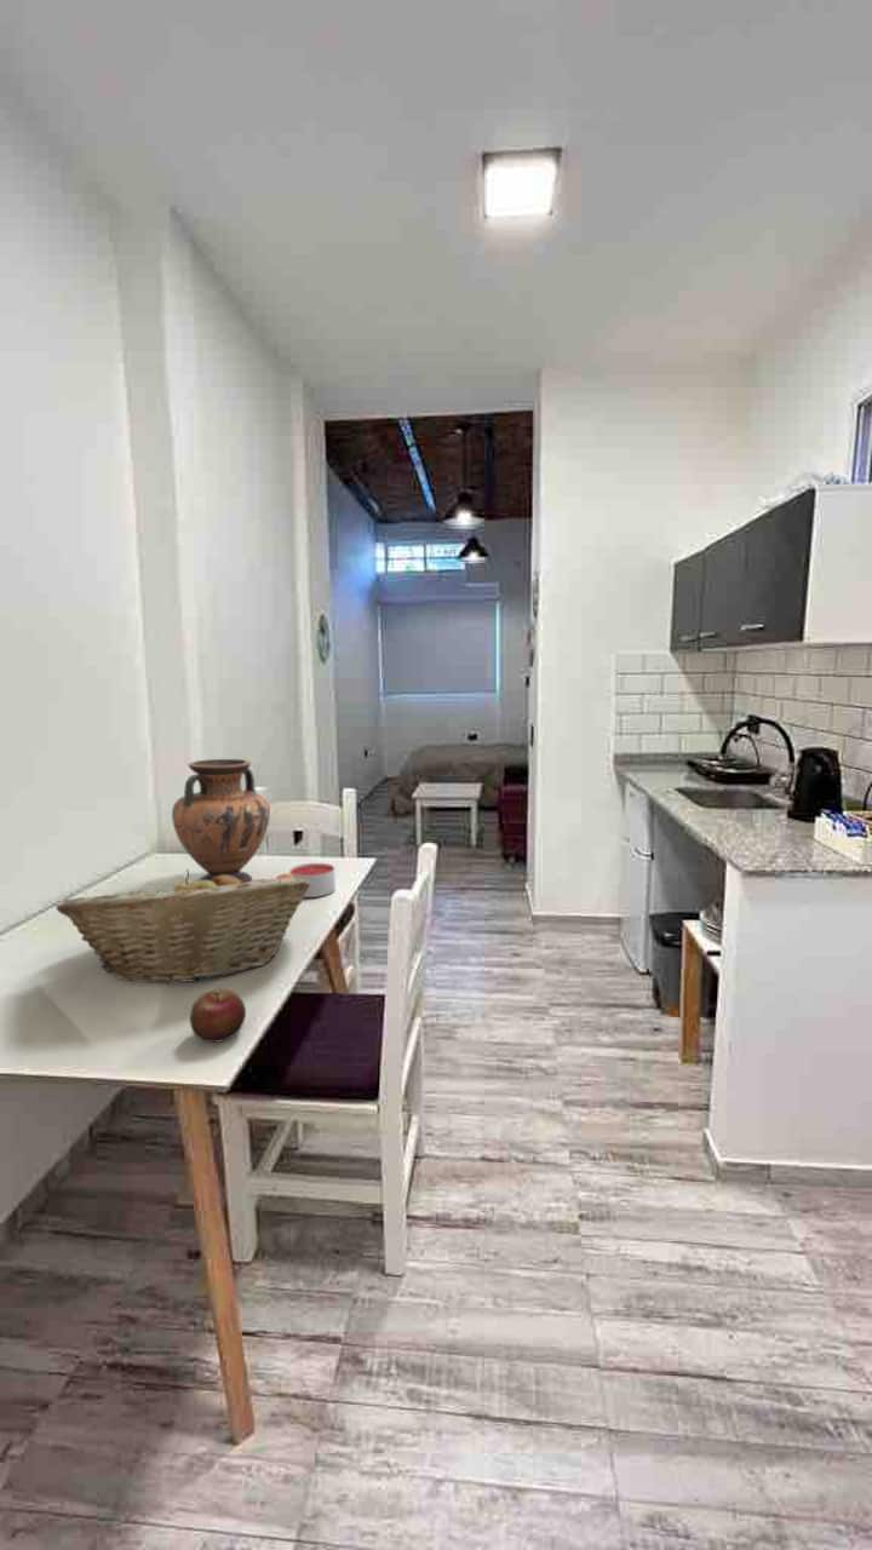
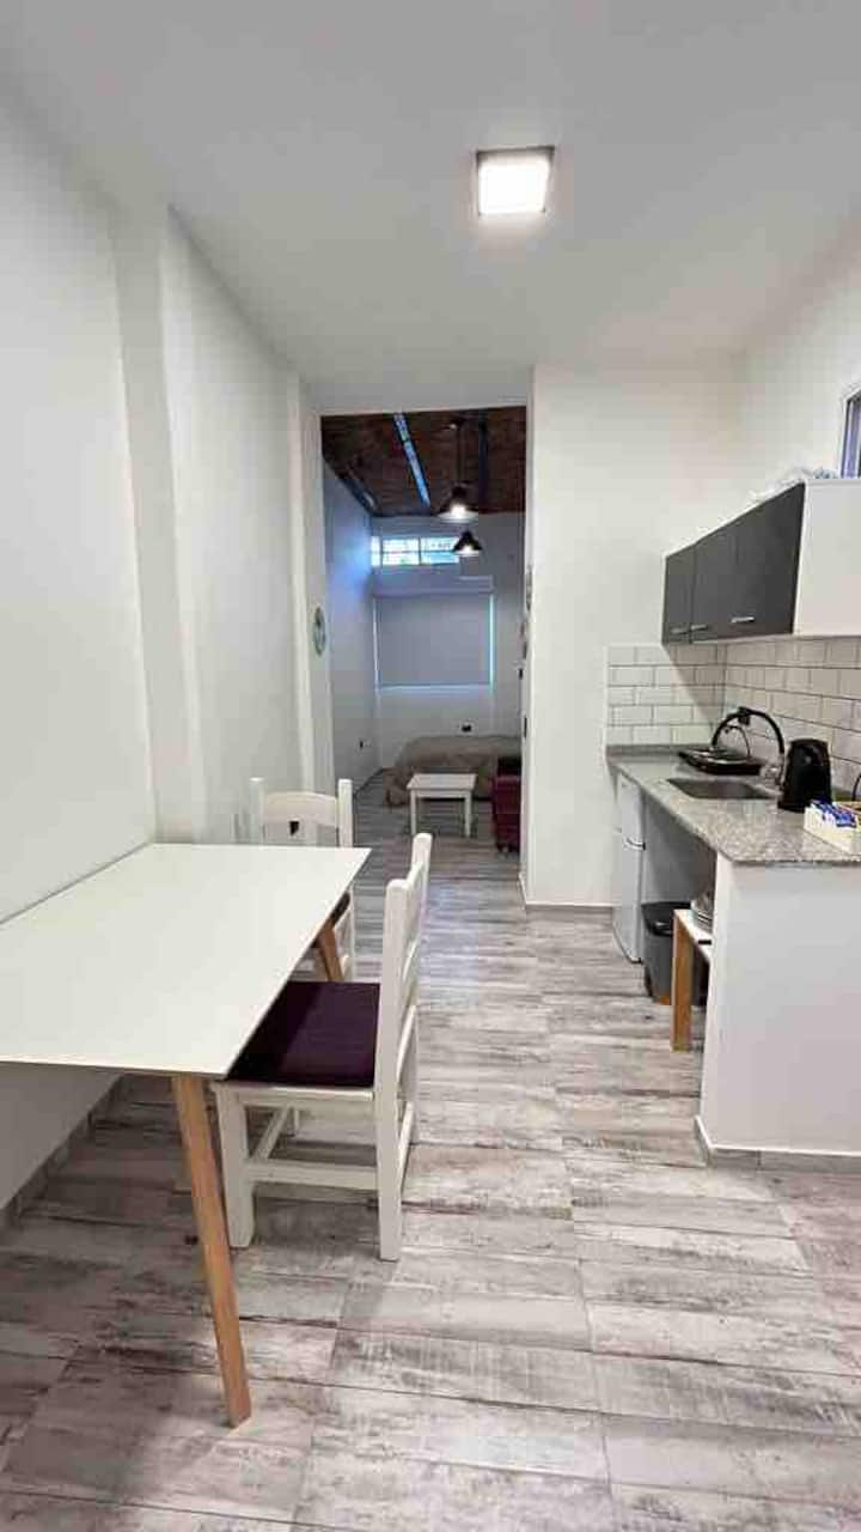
- apple [189,988,247,1044]
- candle [288,862,337,899]
- fruit basket [54,868,310,984]
- vase [171,758,271,883]
